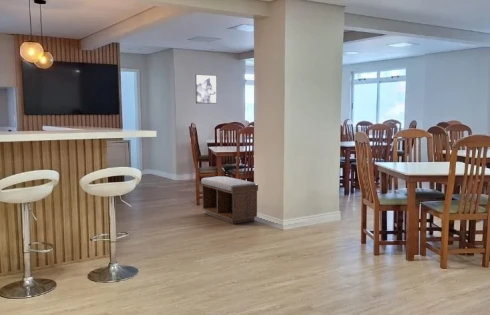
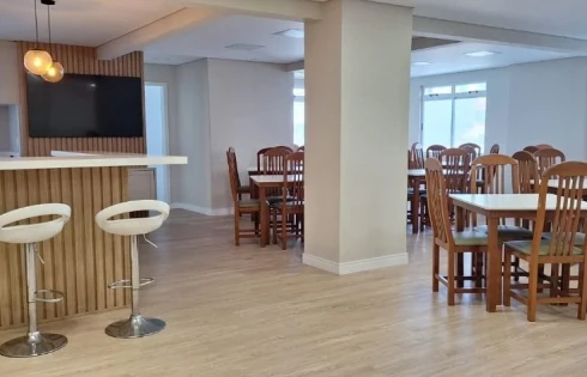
- wall art [195,73,218,105]
- bench [200,175,259,225]
